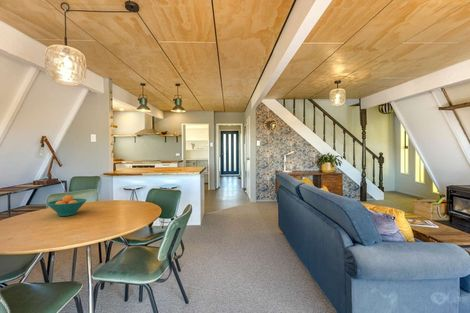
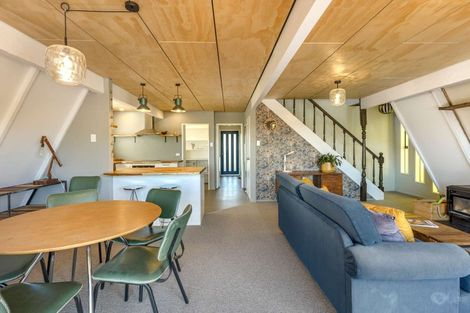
- fruit bowl [46,194,87,217]
